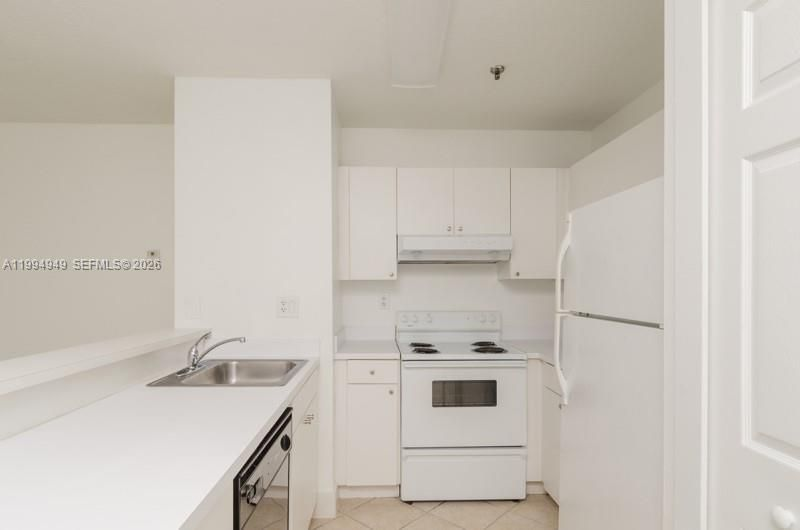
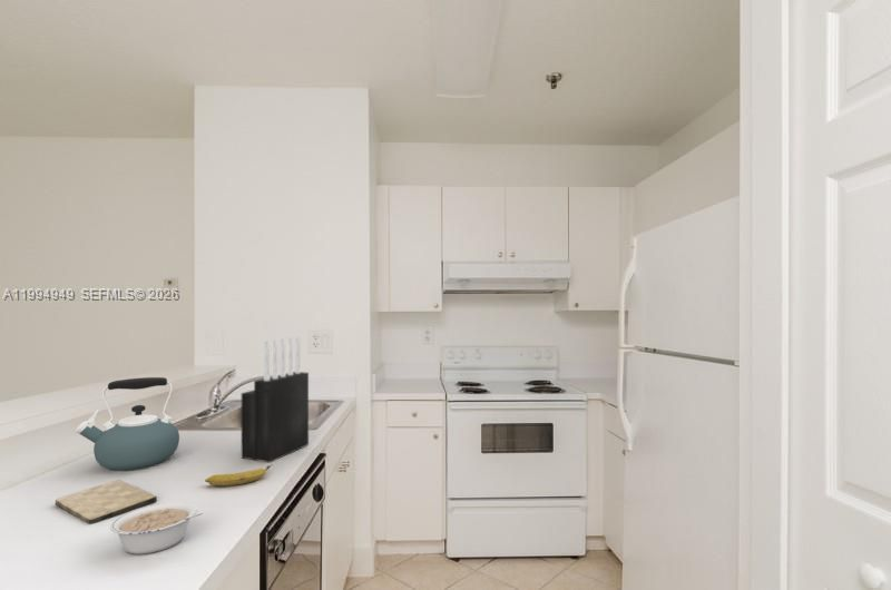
+ knife block [241,335,310,464]
+ kettle [75,376,180,472]
+ banana [204,463,274,488]
+ legume [109,501,204,555]
+ cutting board [55,479,158,525]
